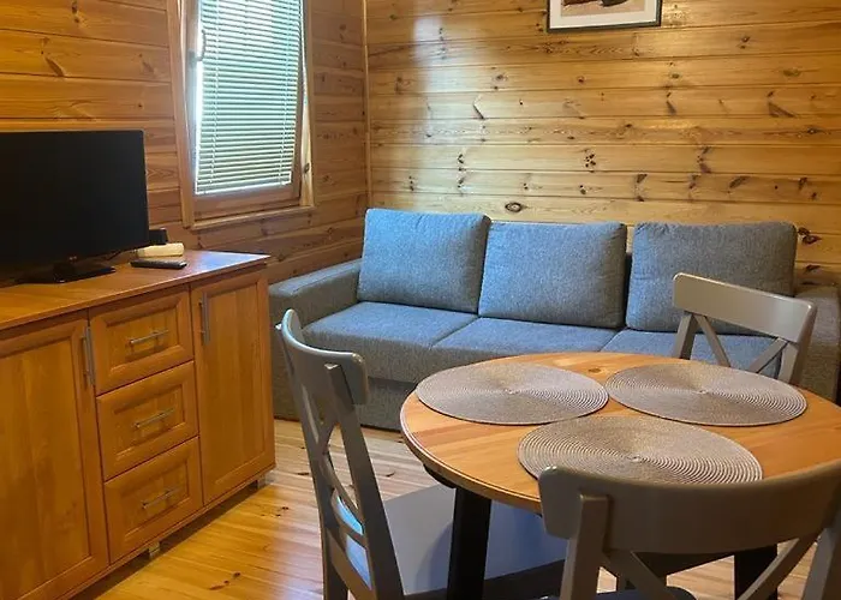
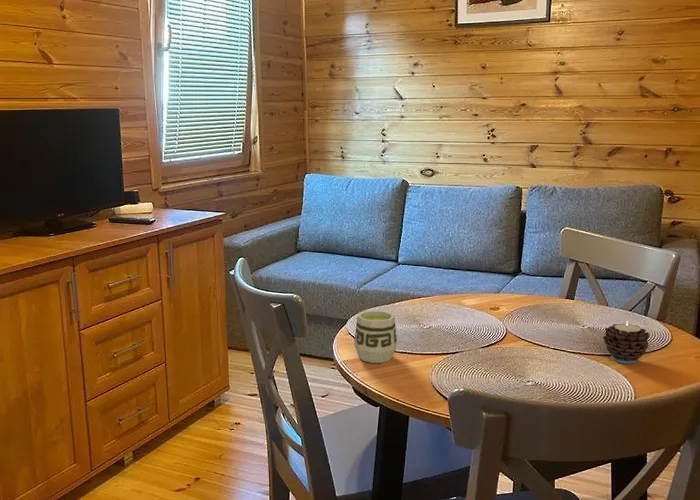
+ cup [353,310,398,364]
+ candle [602,320,650,365]
